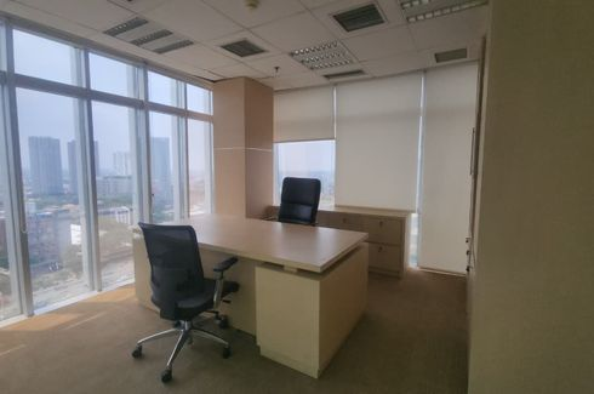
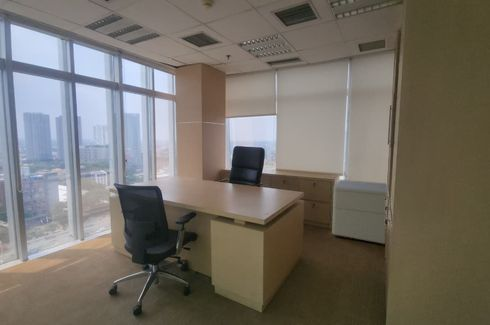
+ nightstand [331,179,388,245]
